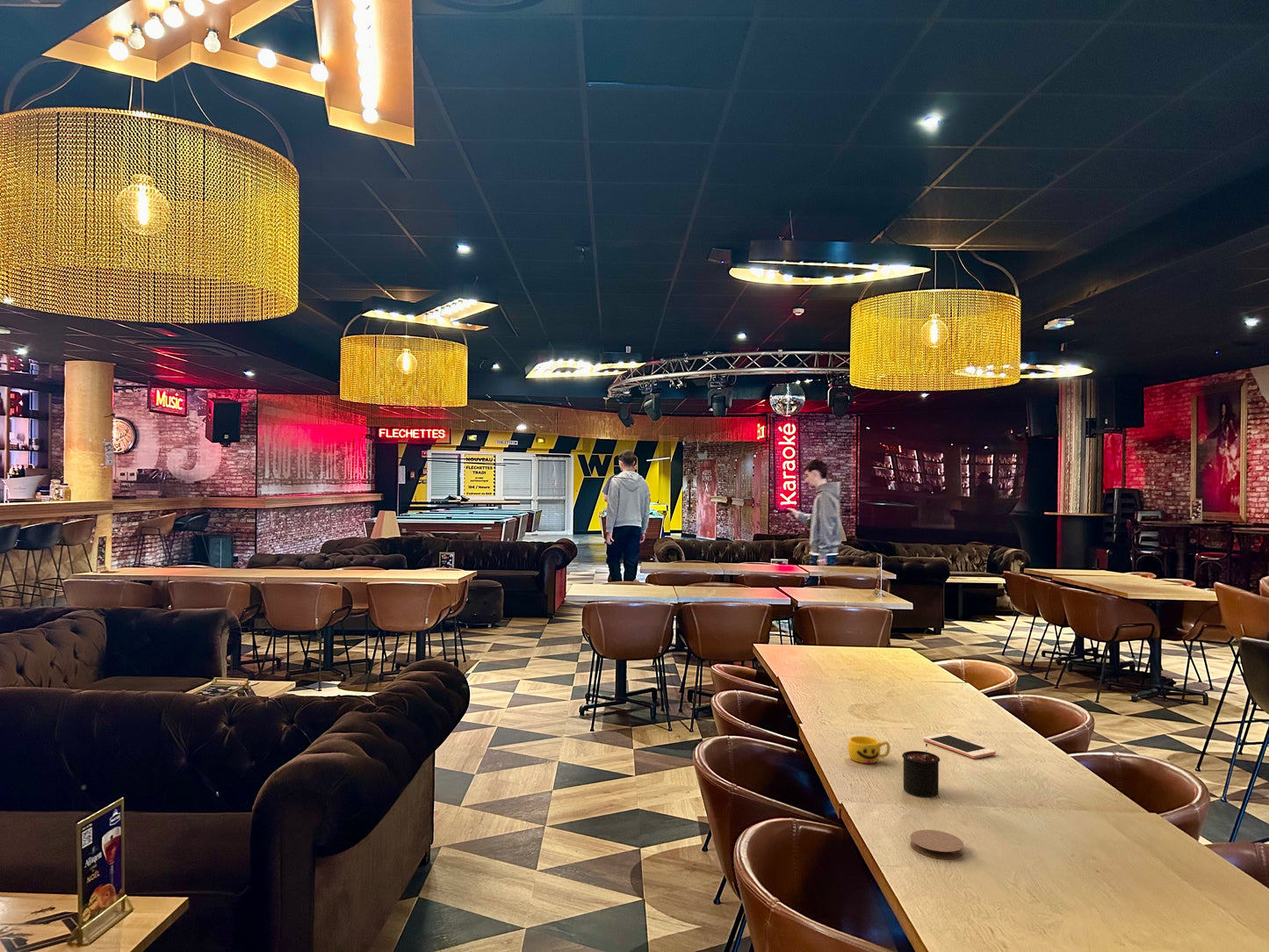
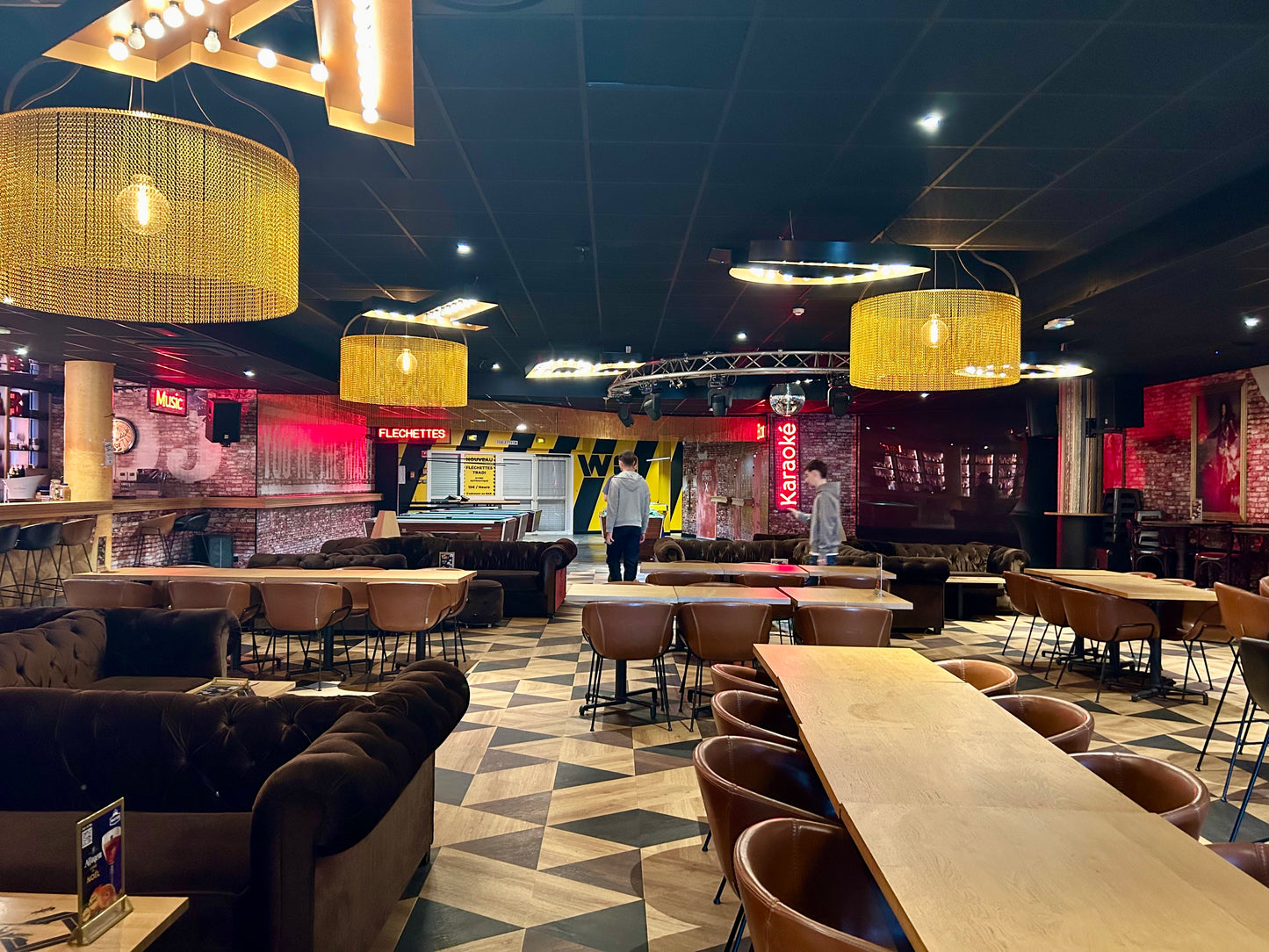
- cup [847,735,890,764]
- cell phone [923,732,997,760]
- coaster [909,829,964,860]
- candle [901,743,941,797]
